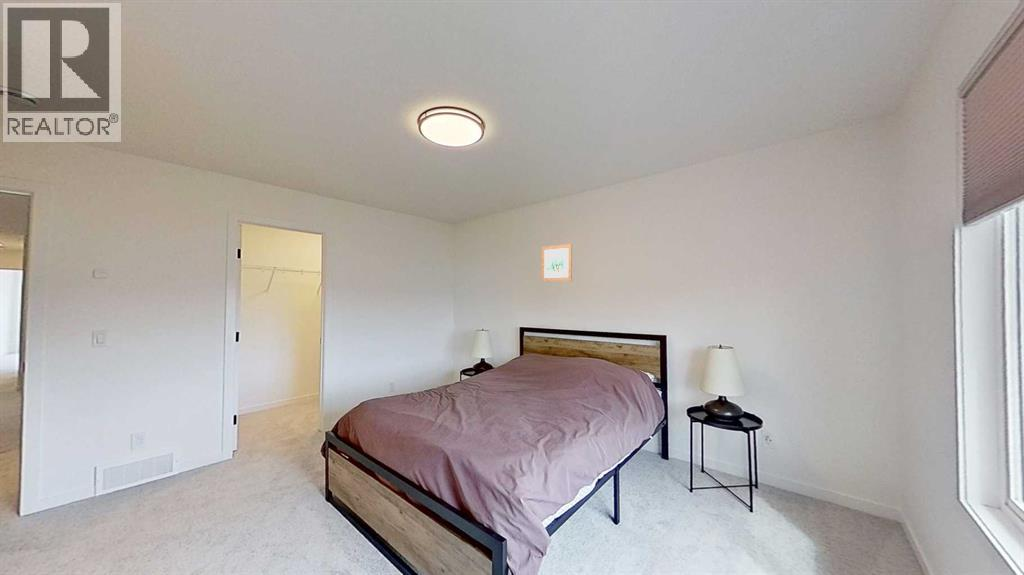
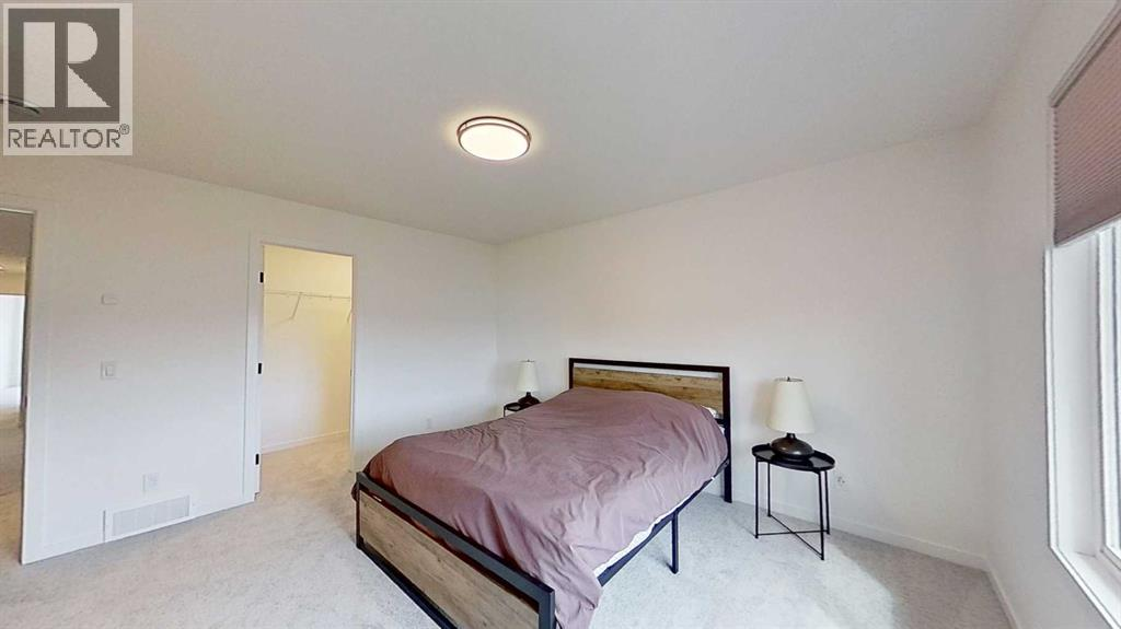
- wall art [541,243,573,282]
